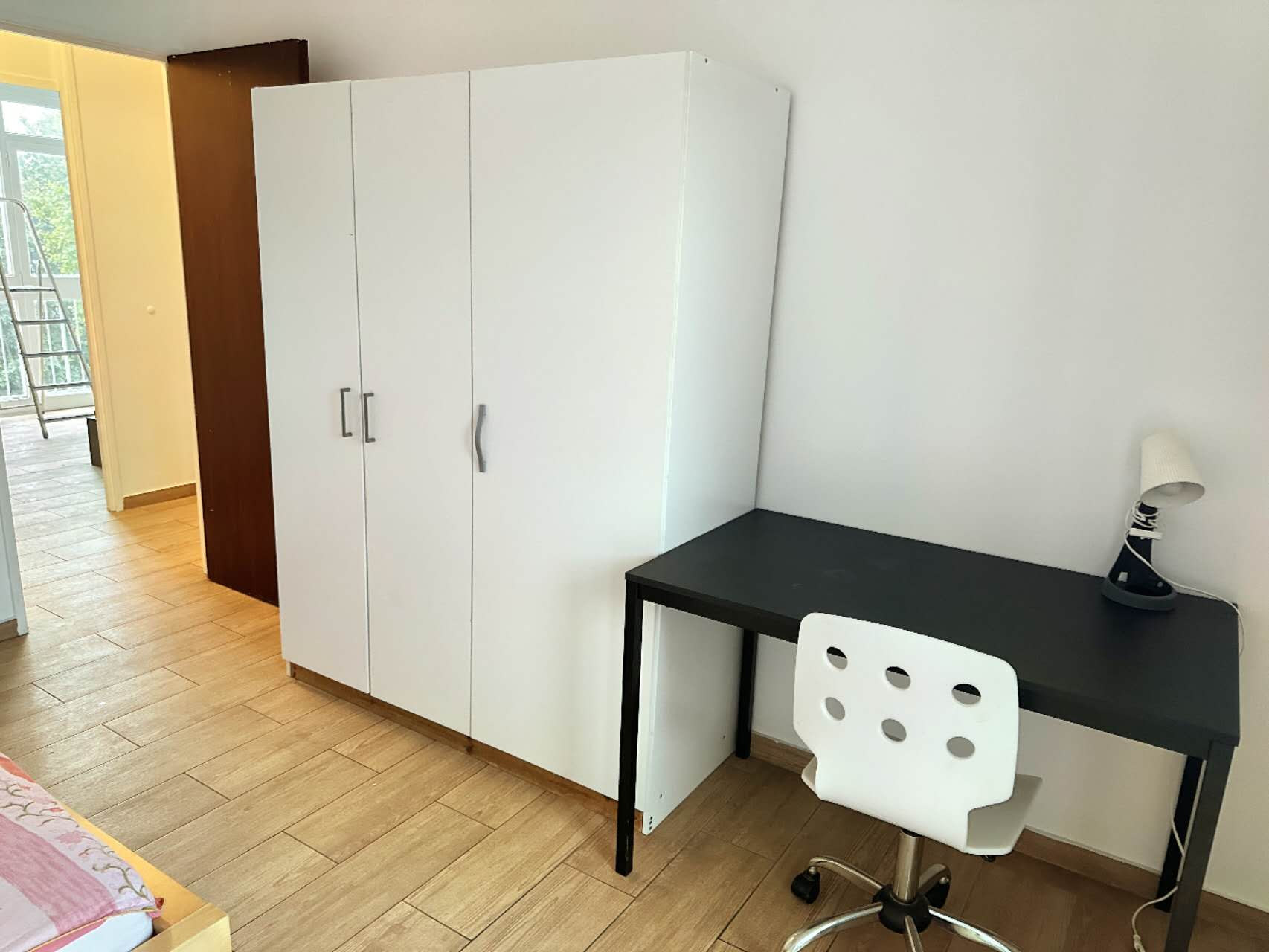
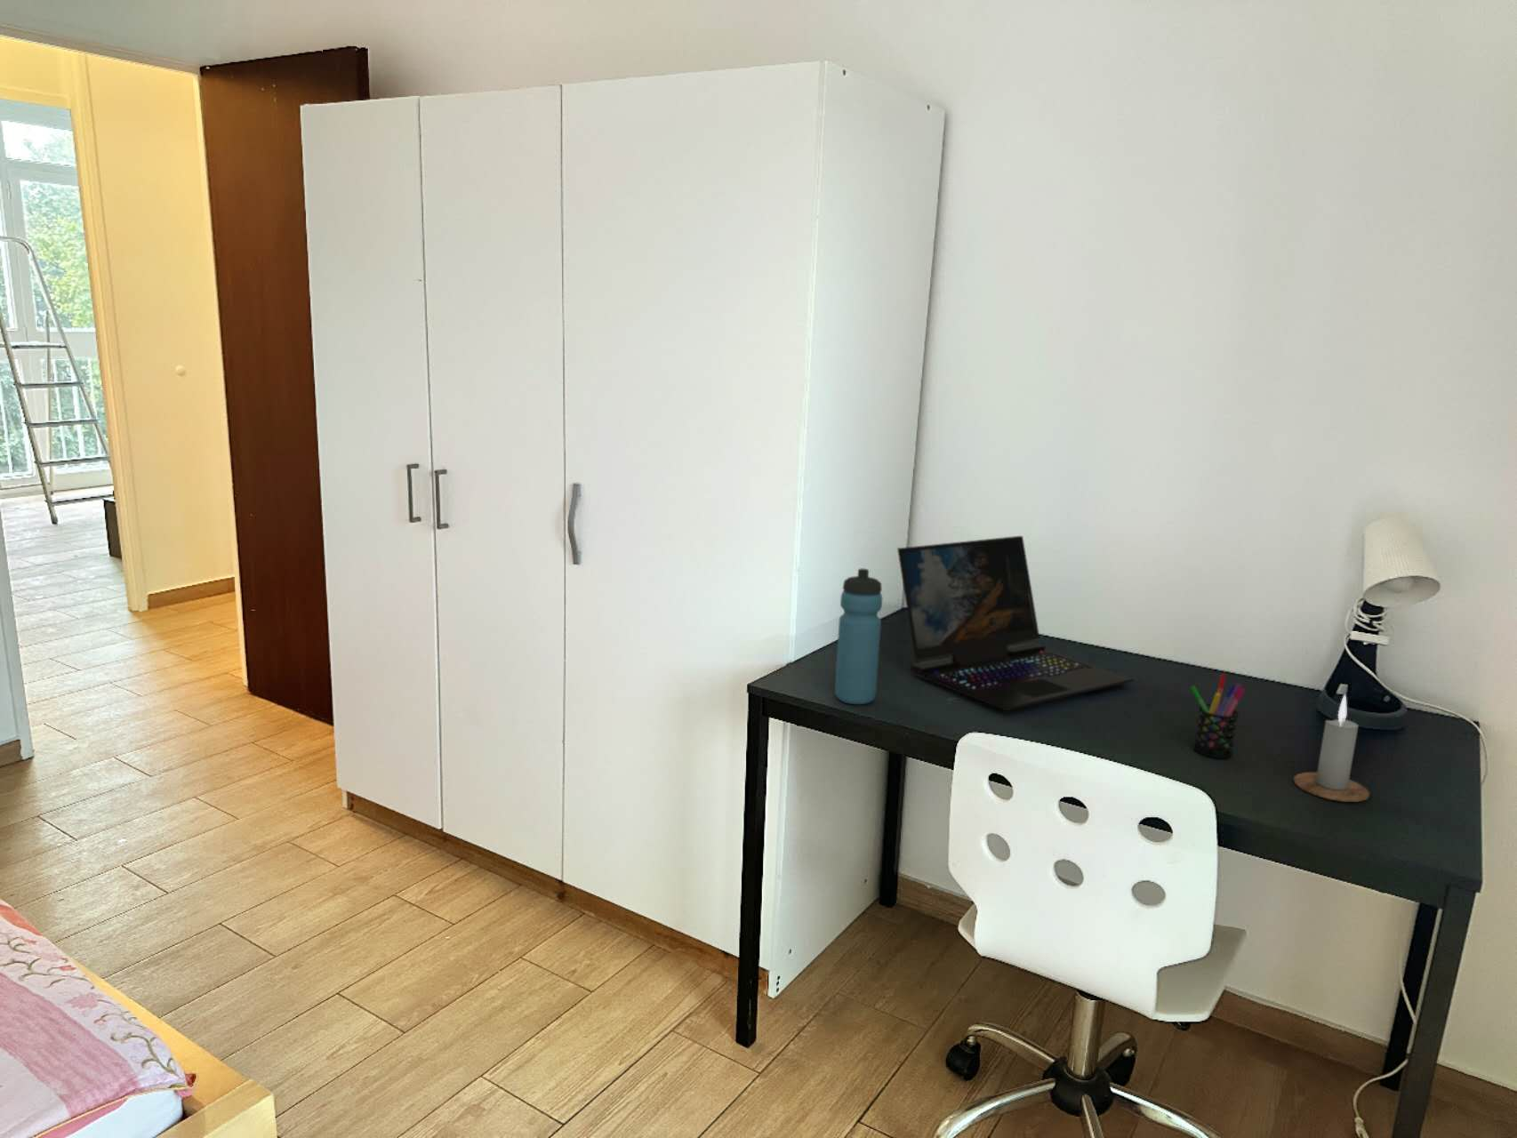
+ pen holder [1189,673,1246,759]
+ laptop [897,536,1134,711]
+ candle [1292,695,1371,803]
+ water bottle [834,568,883,705]
